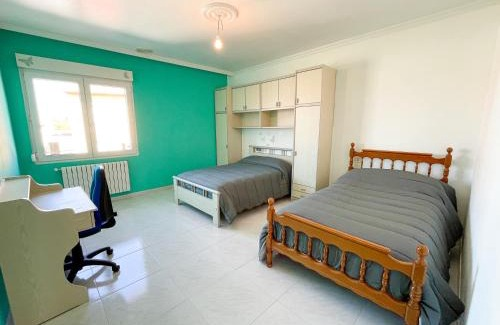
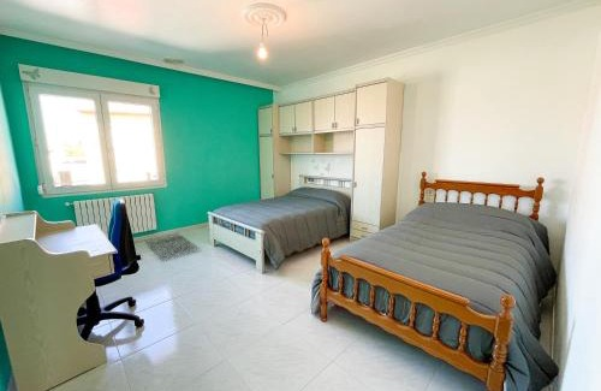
+ rug [144,231,202,261]
